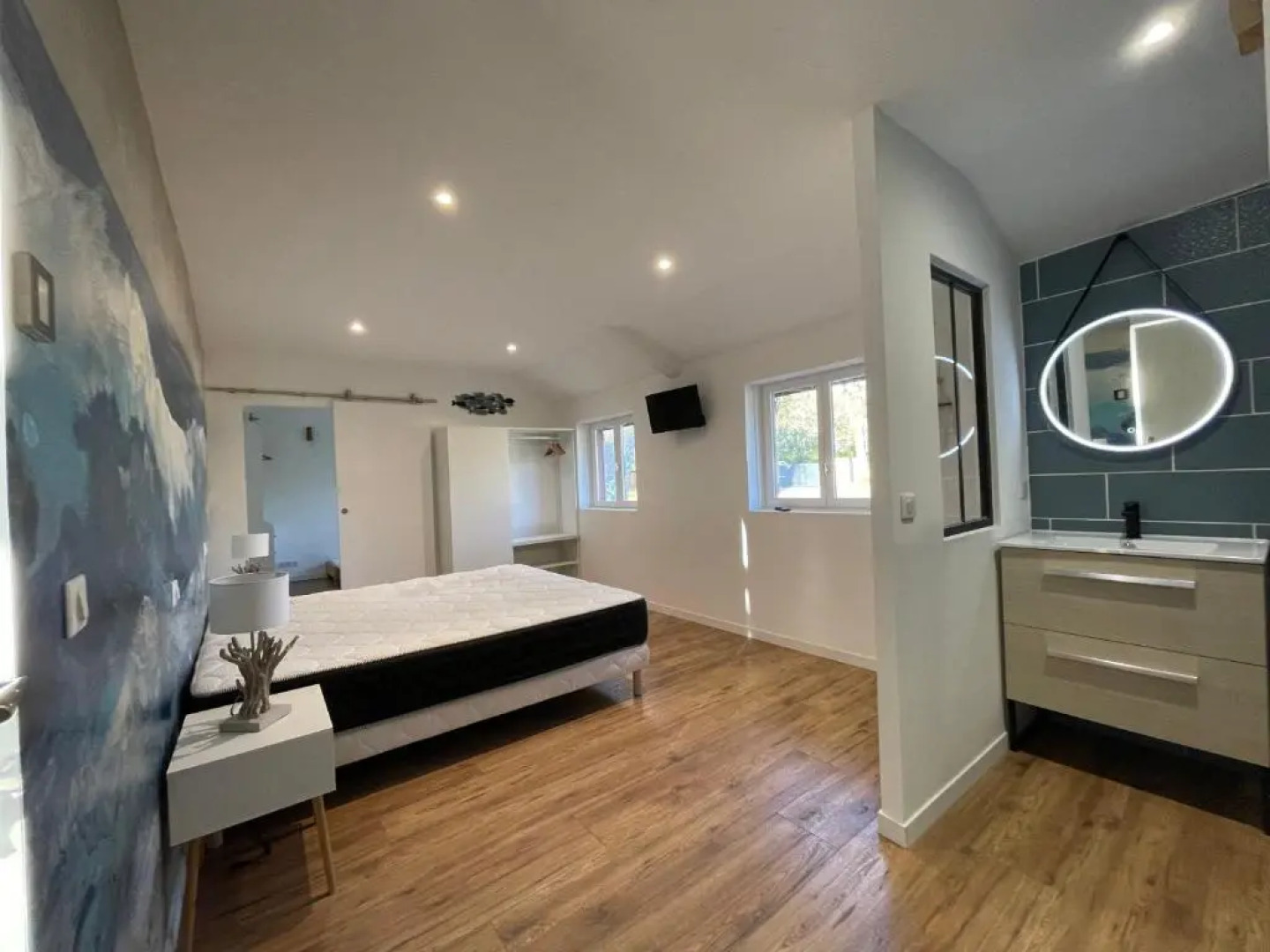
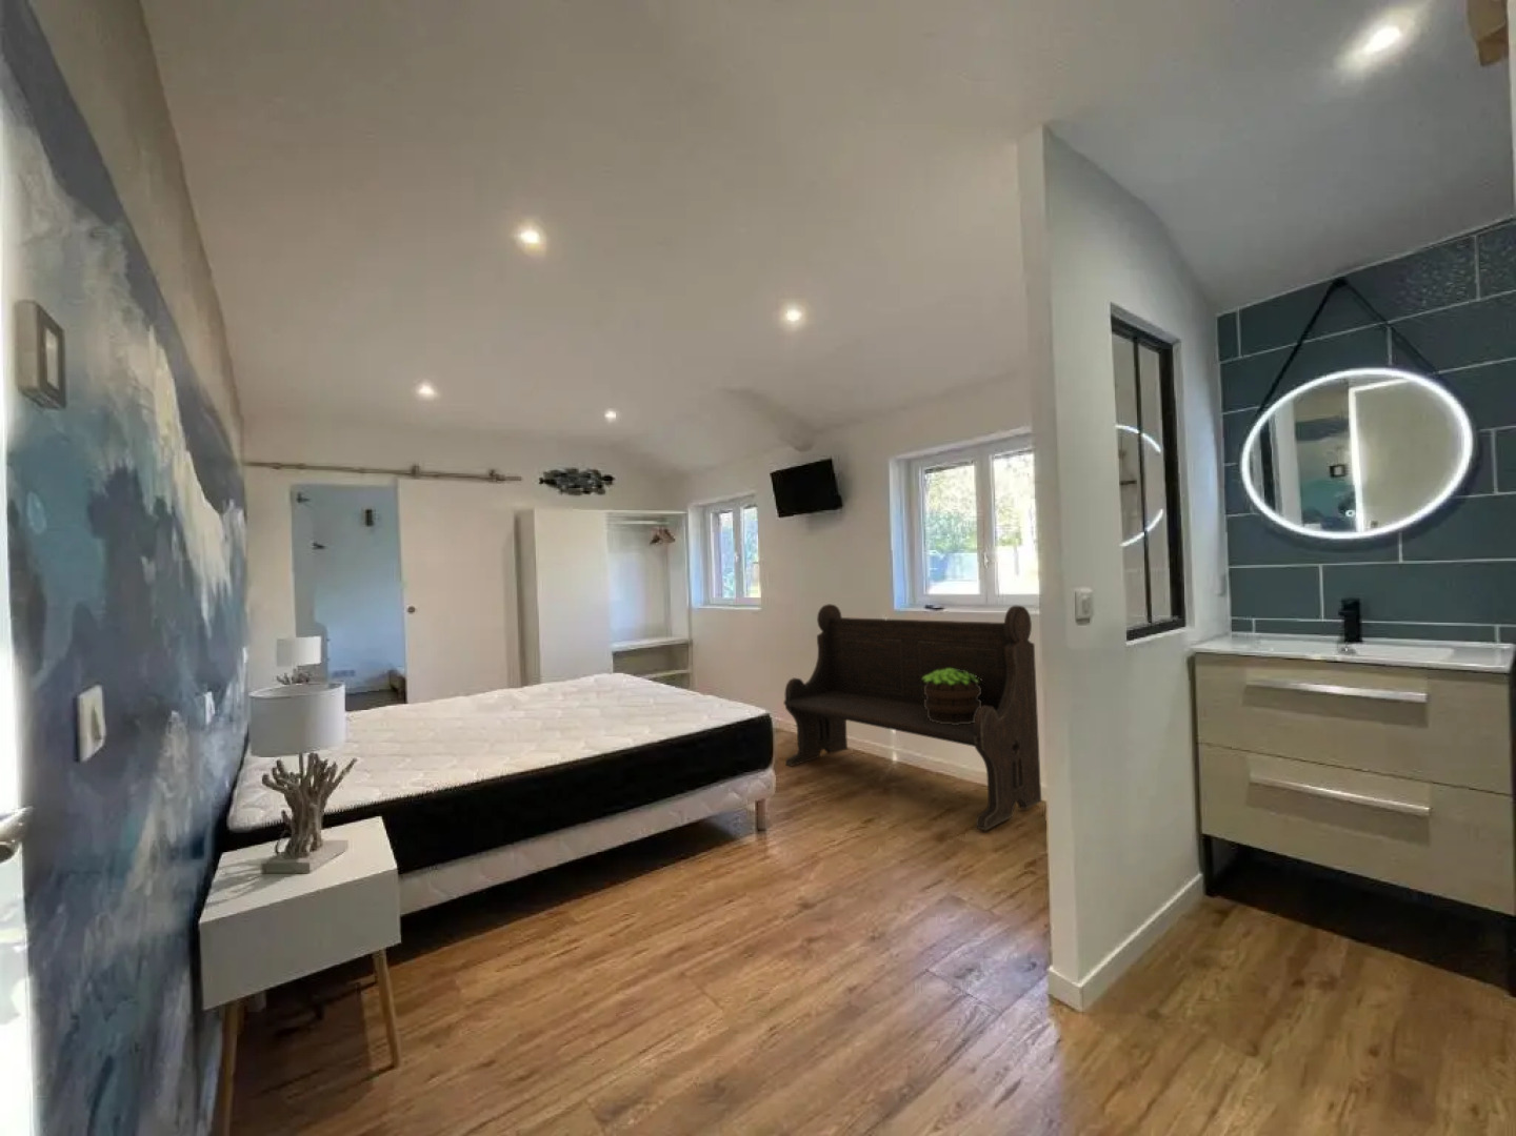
+ bench [783,603,1042,832]
+ potted plant [923,668,982,724]
